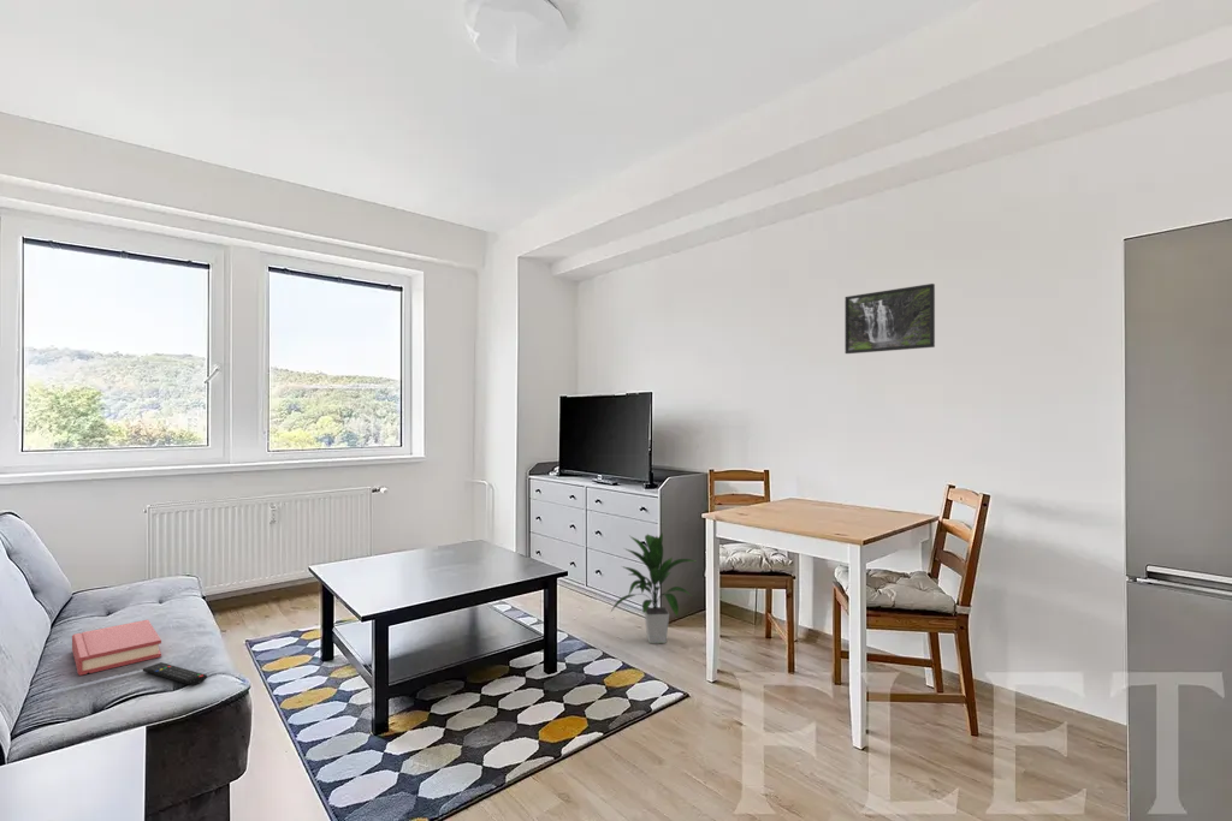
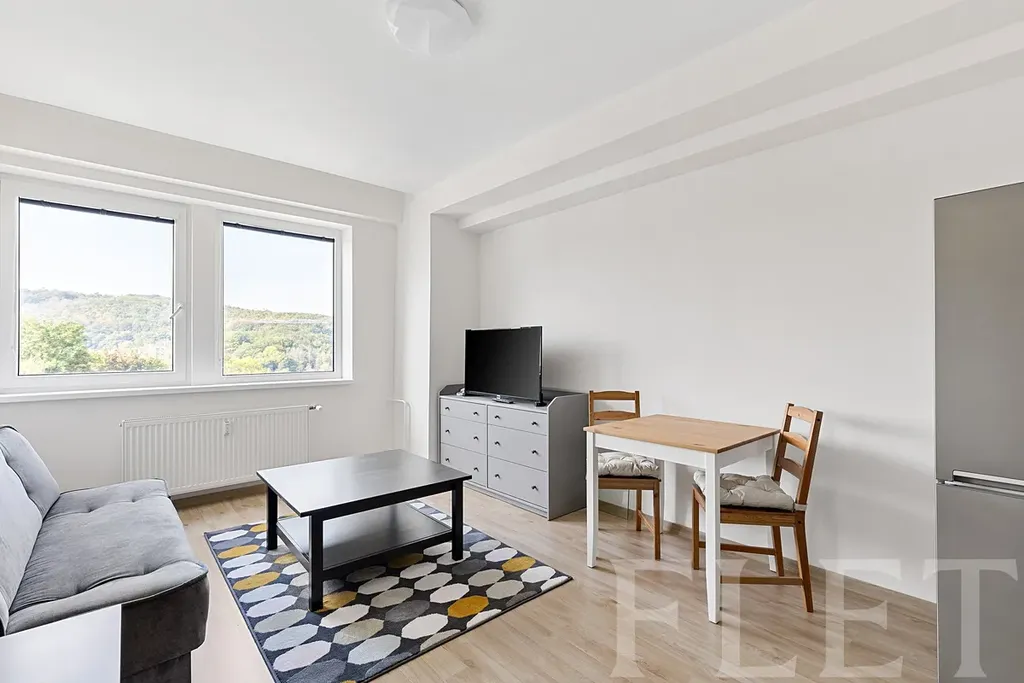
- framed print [843,282,936,355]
- indoor plant [609,531,695,644]
- hardback book [71,619,162,677]
- remote control [142,661,208,686]
